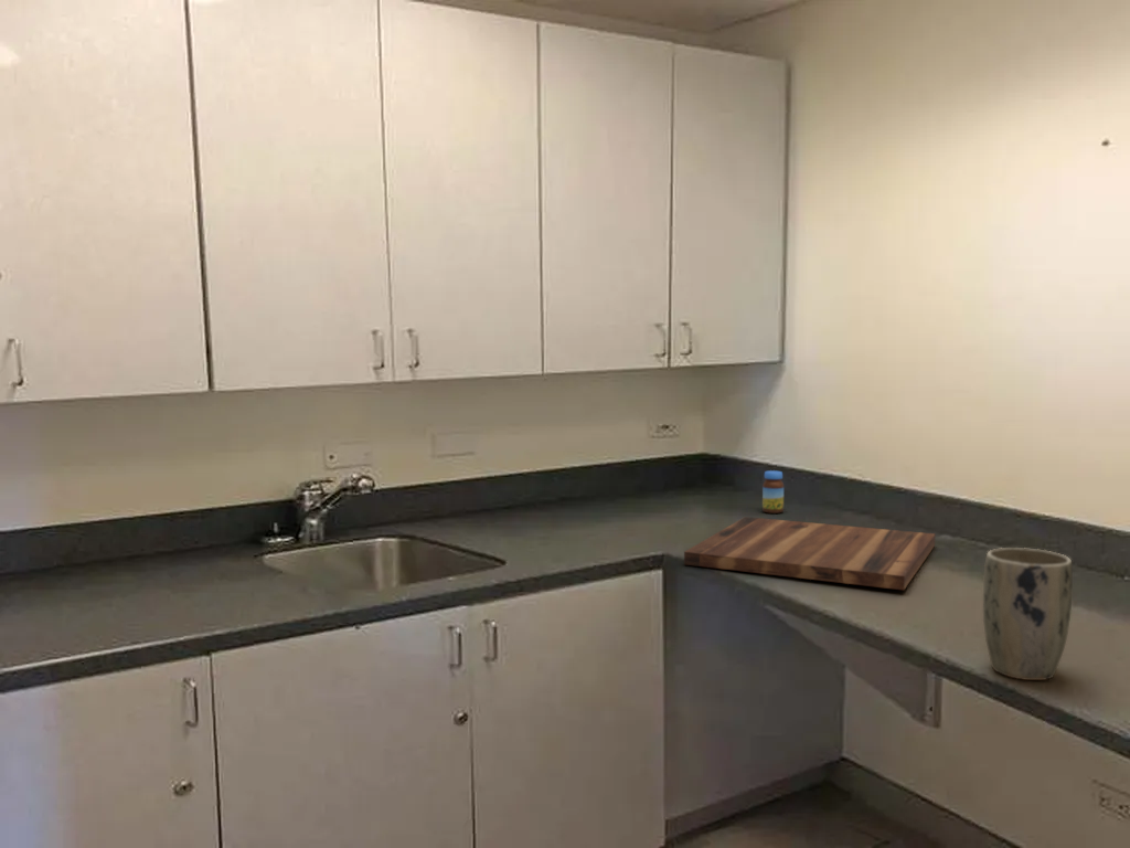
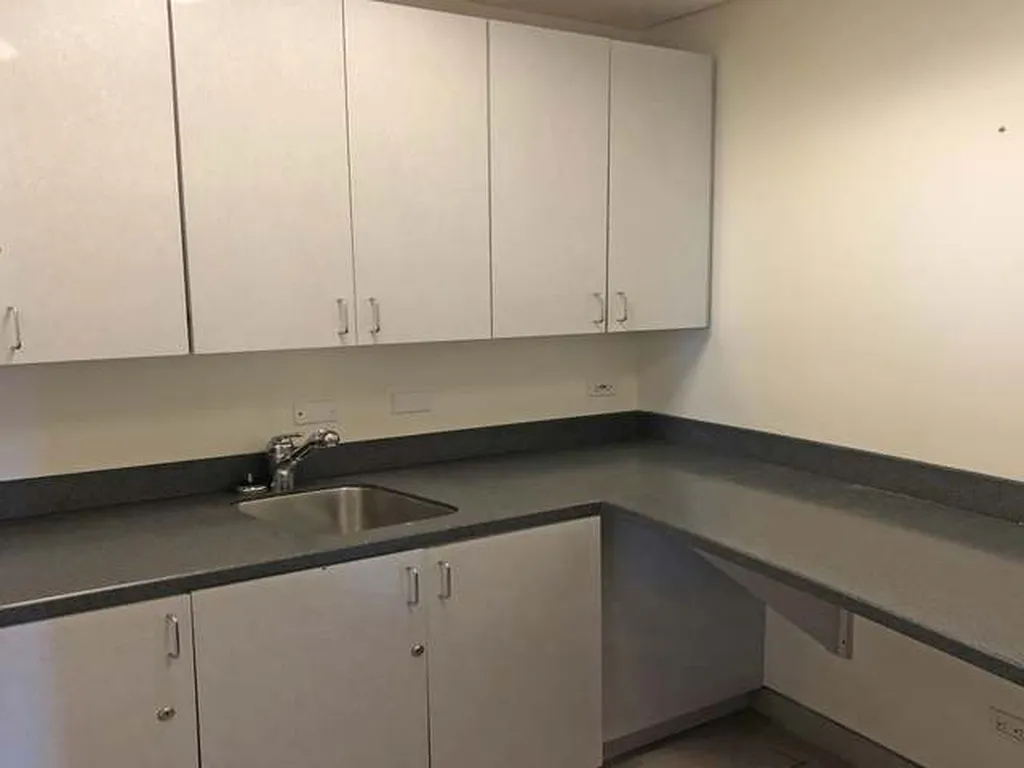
- plant pot [982,547,1074,681]
- cutting board [683,516,936,591]
- jar [761,469,785,515]
